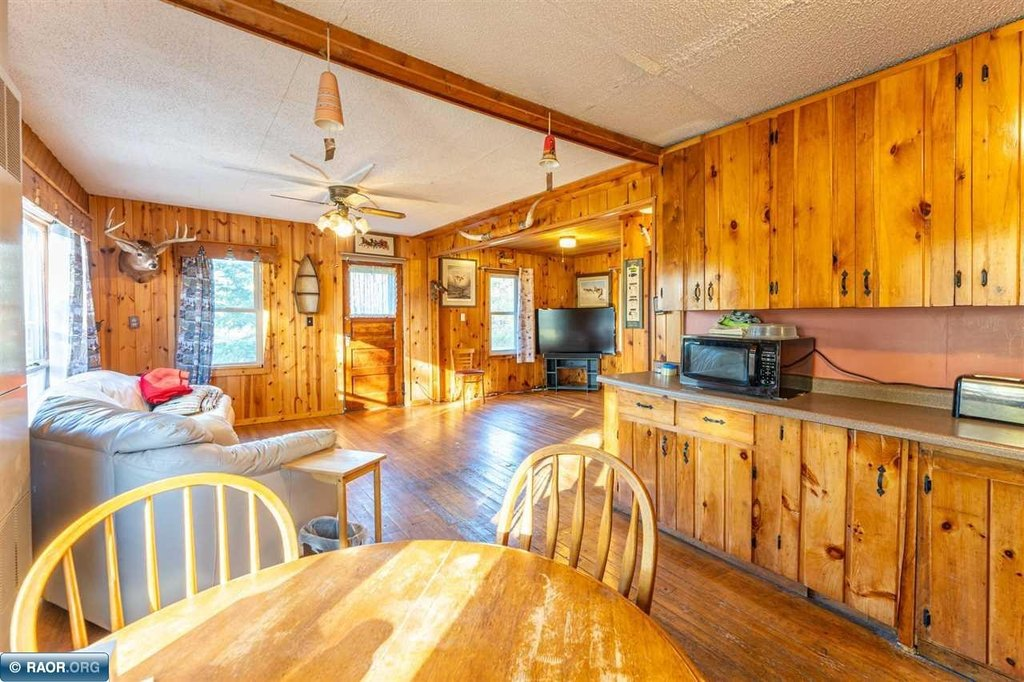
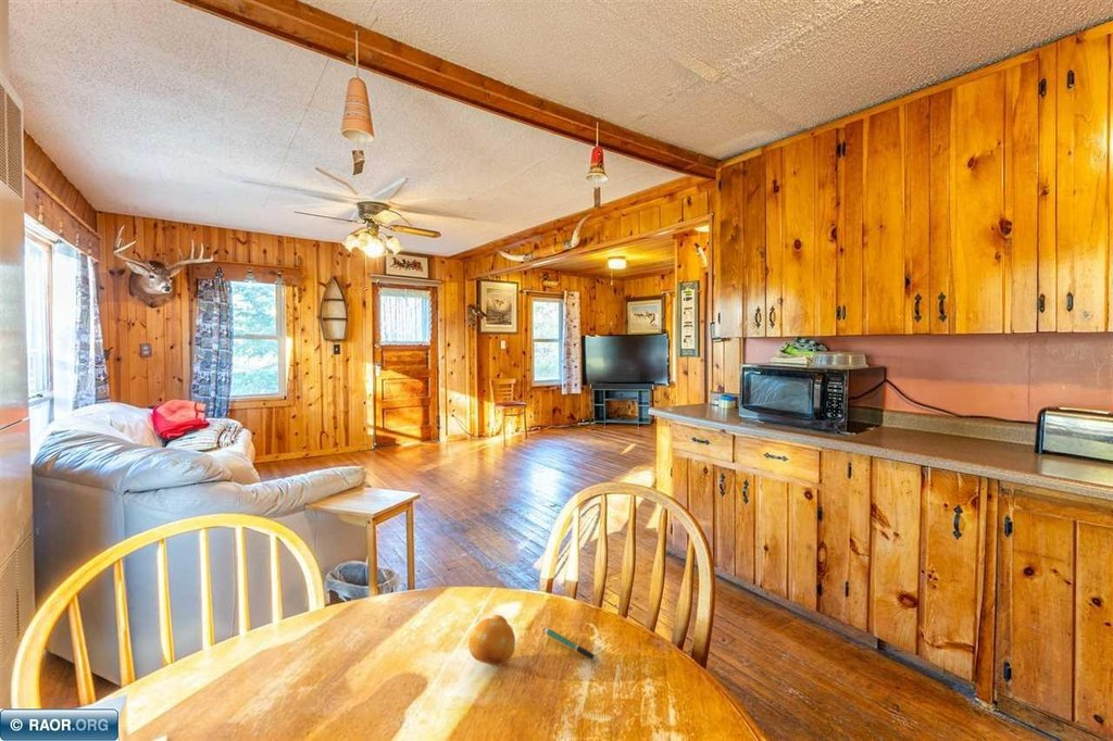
+ fruit [467,614,516,667]
+ pen [542,627,602,663]
